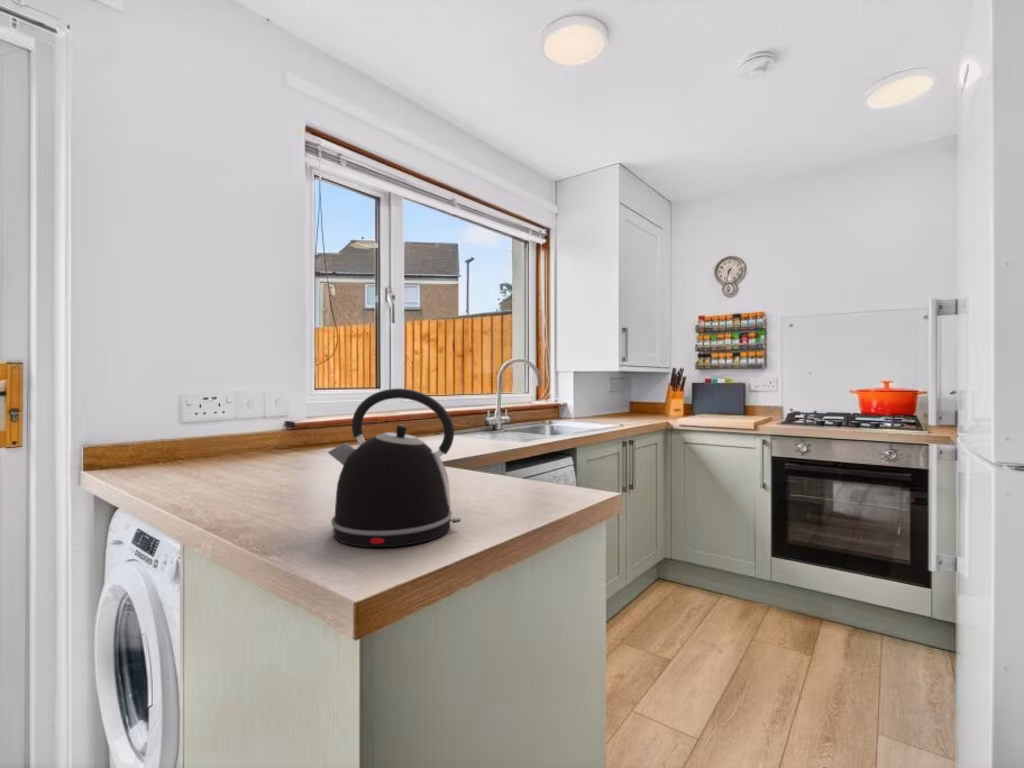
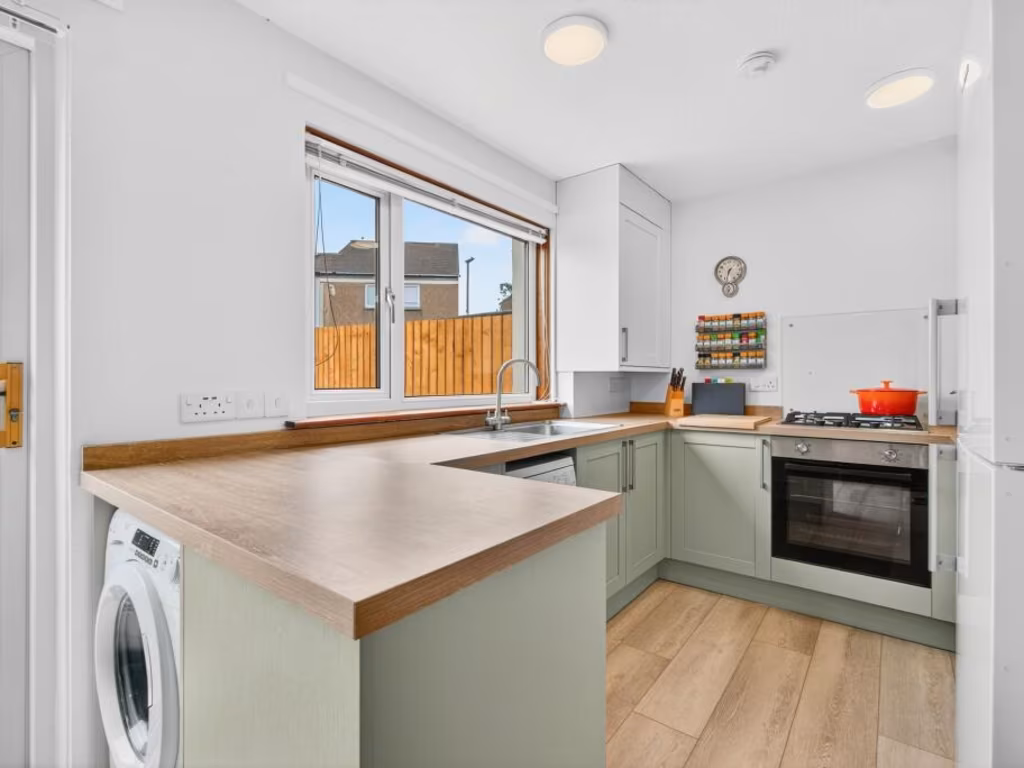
- kettle [326,387,462,548]
